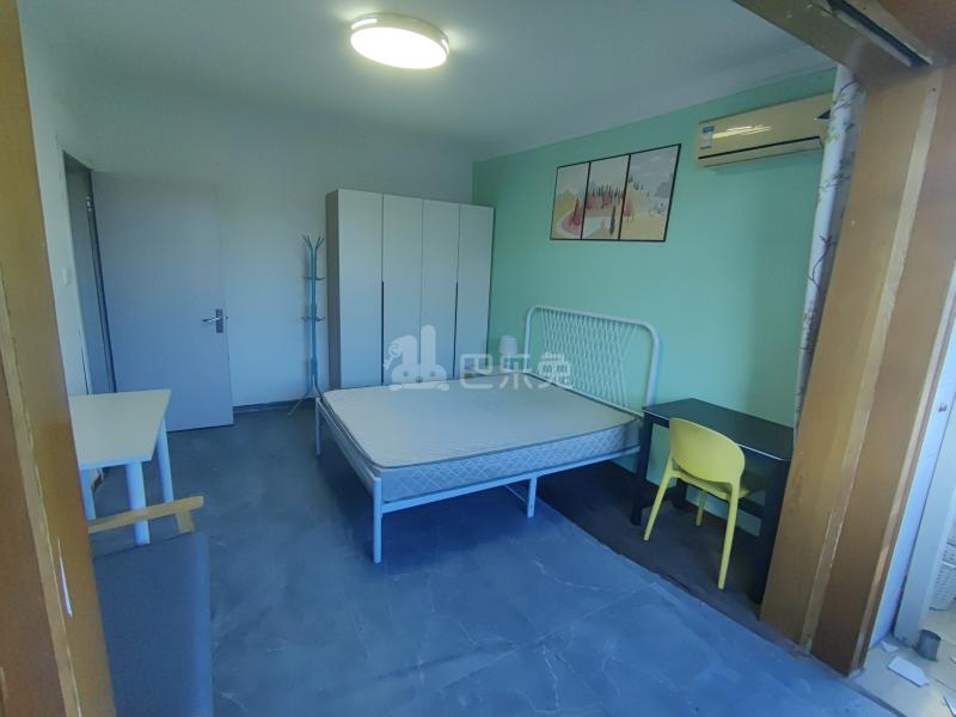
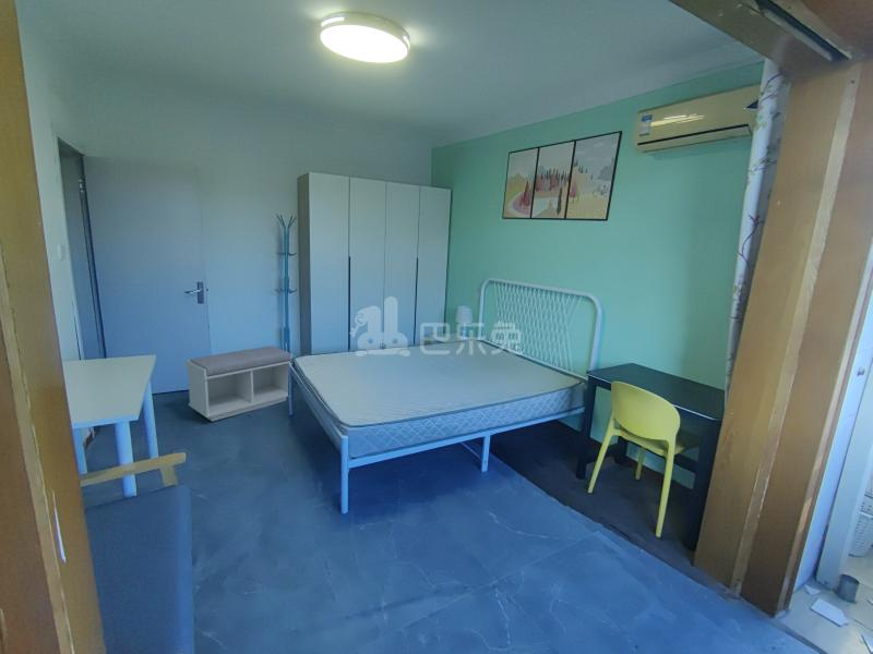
+ bench [184,346,294,422]
